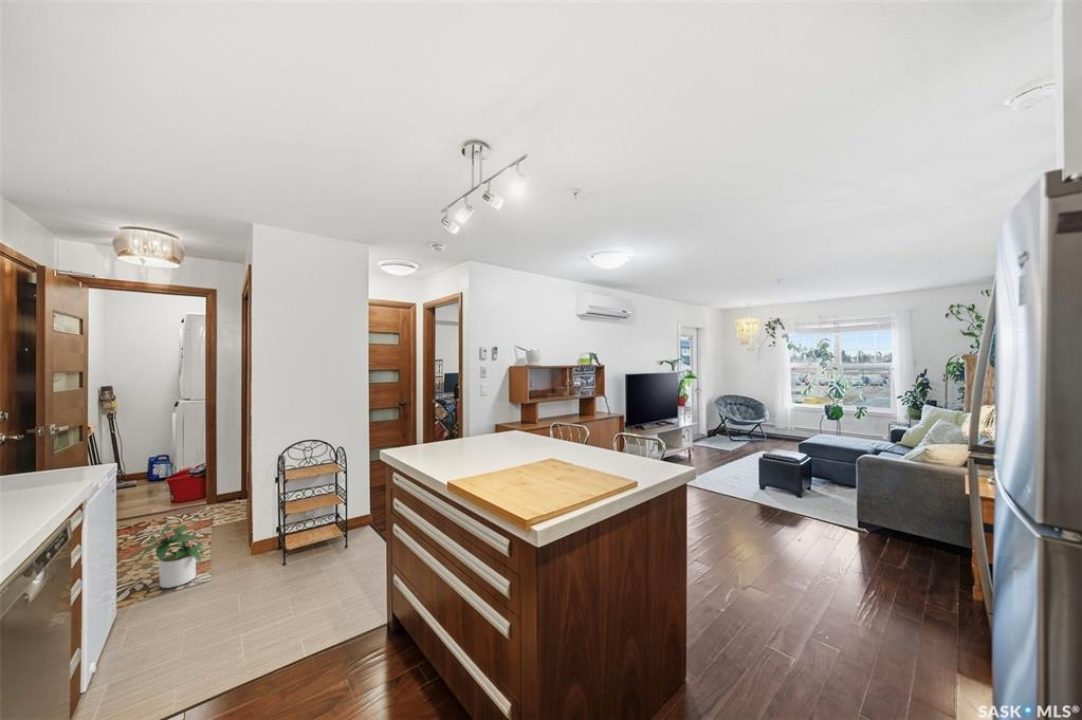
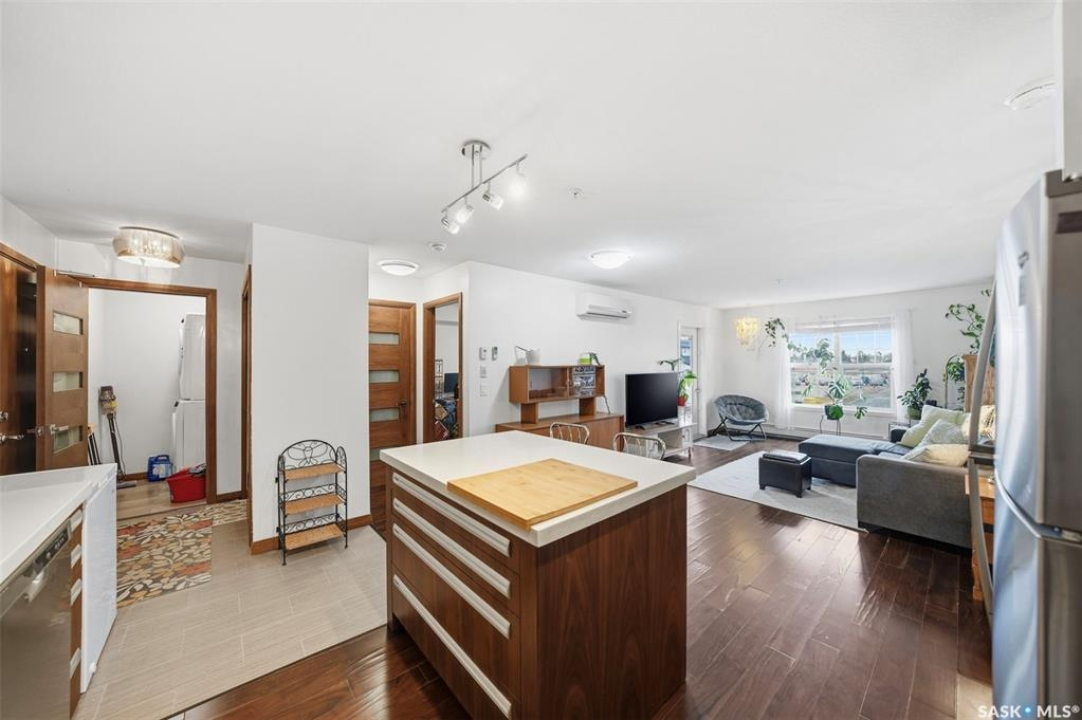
- potted plant [138,524,206,589]
